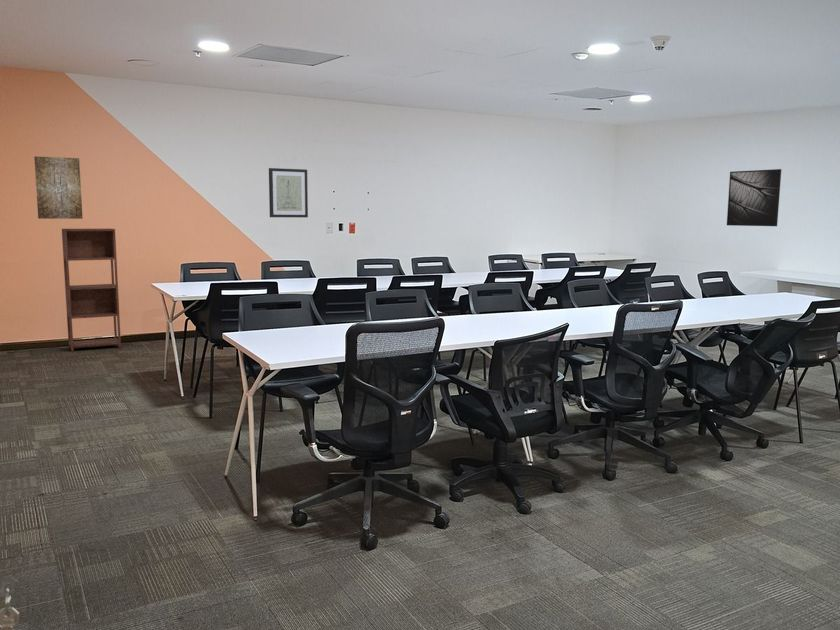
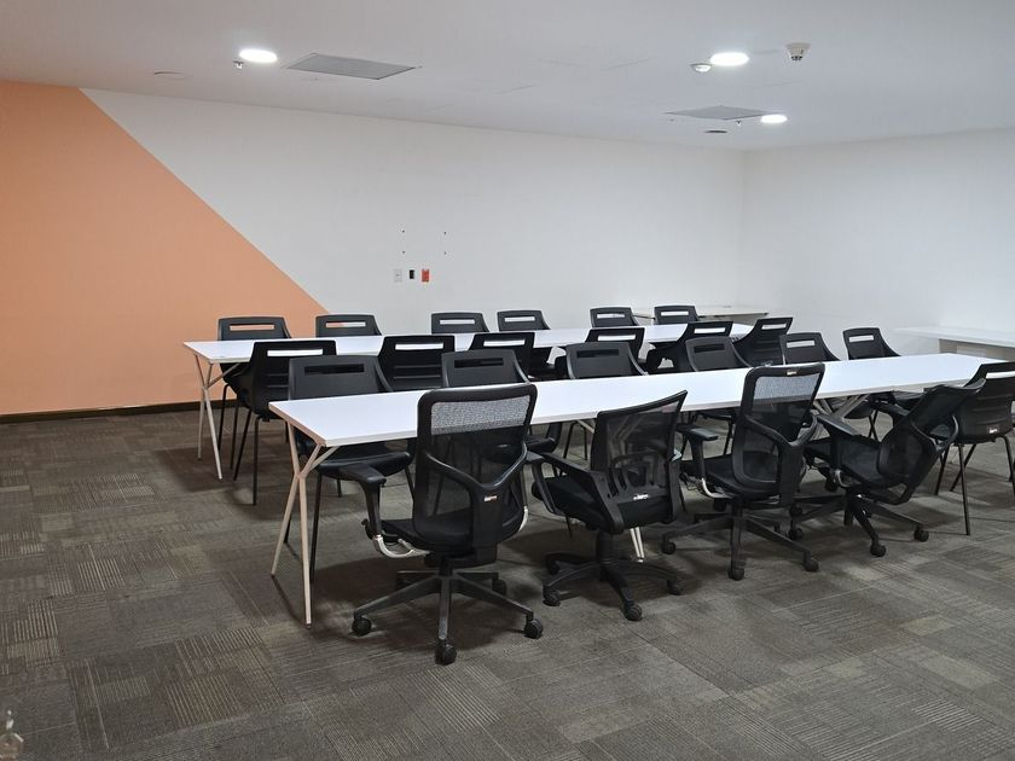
- wall art [33,155,84,220]
- shelving unit [61,228,122,352]
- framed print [726,168,782,227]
- wall art [268,167,309,218]
